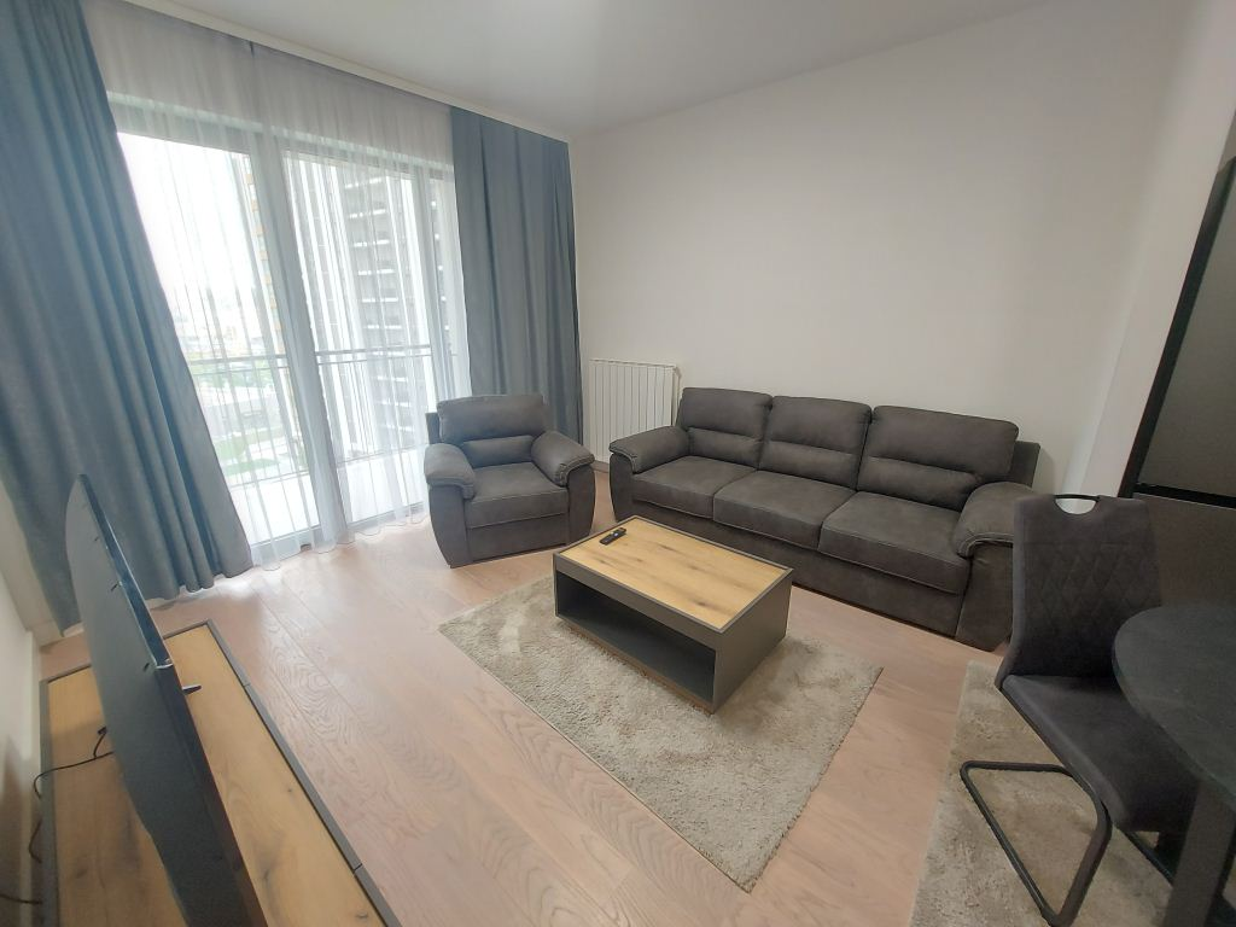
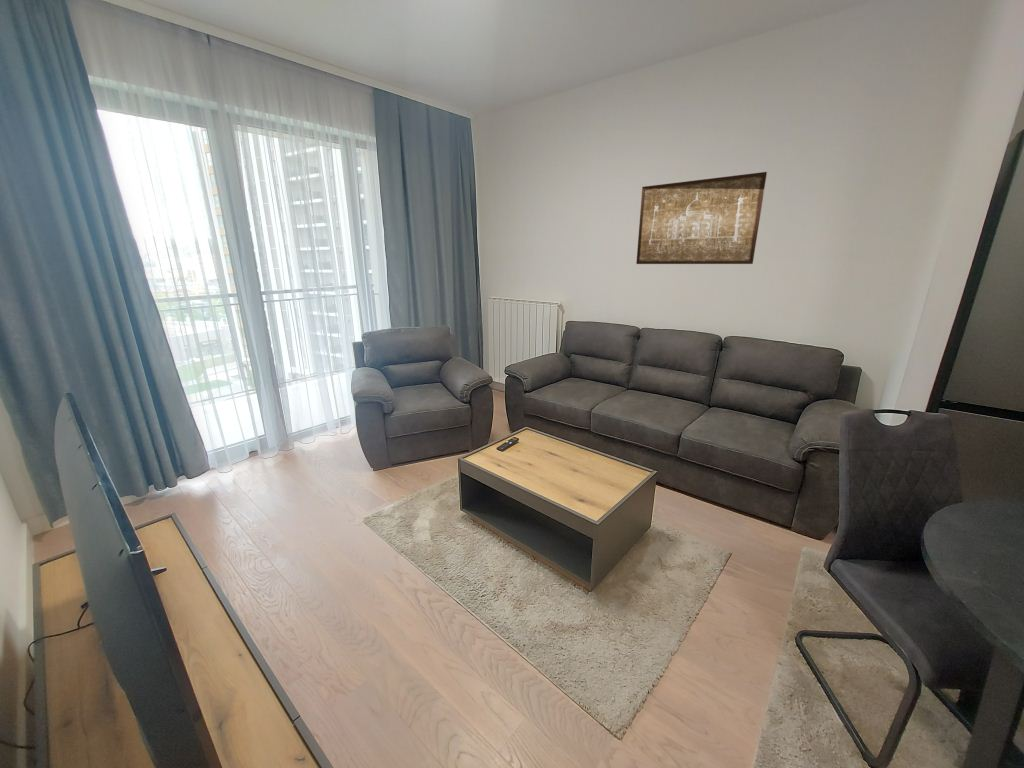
+ wall art [635,171,768,265]
